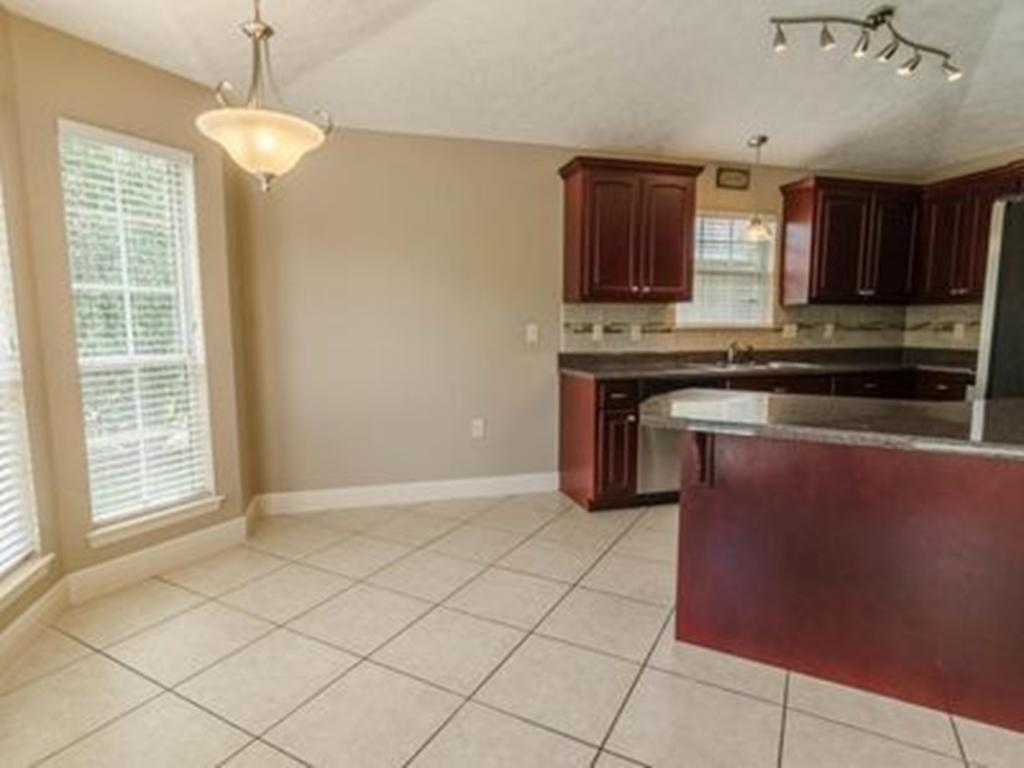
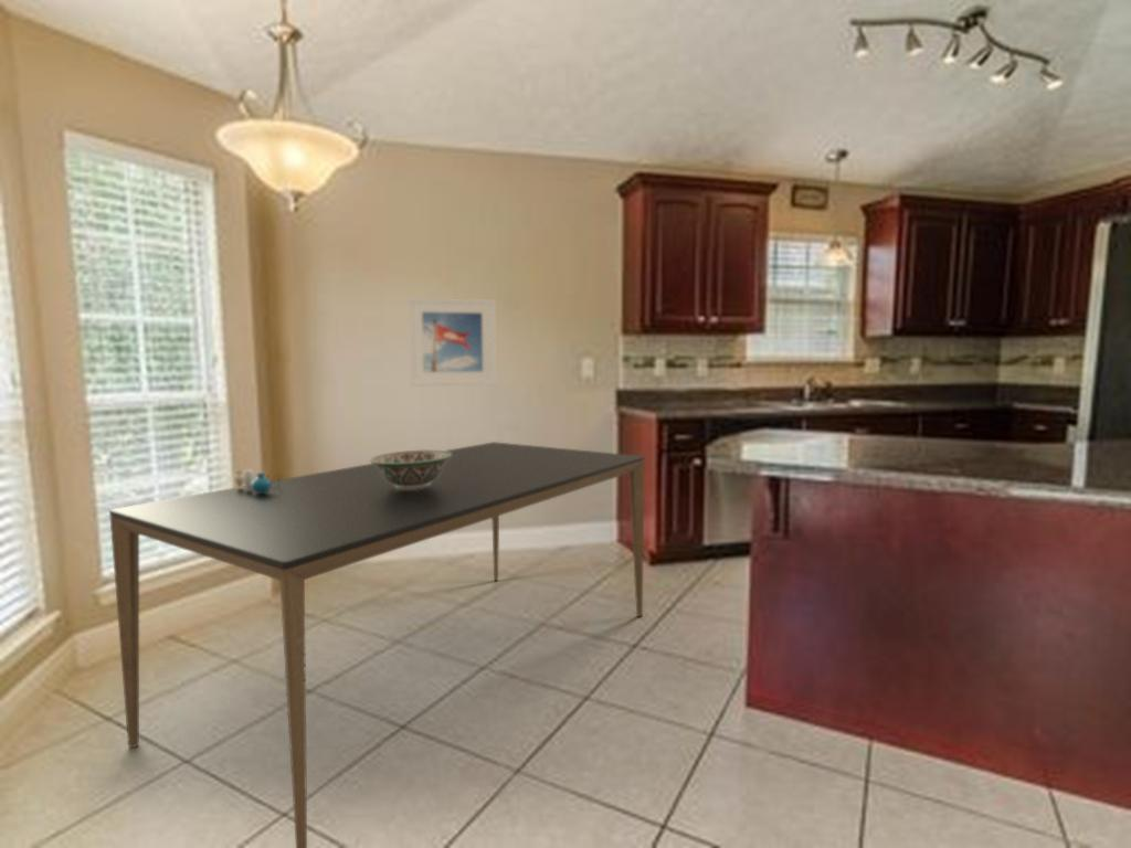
+ vase [233,468,284,497]
+ decorative bowl [369,449,452,489]
+ dining table [108,441,645,848]
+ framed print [406,297,497,388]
